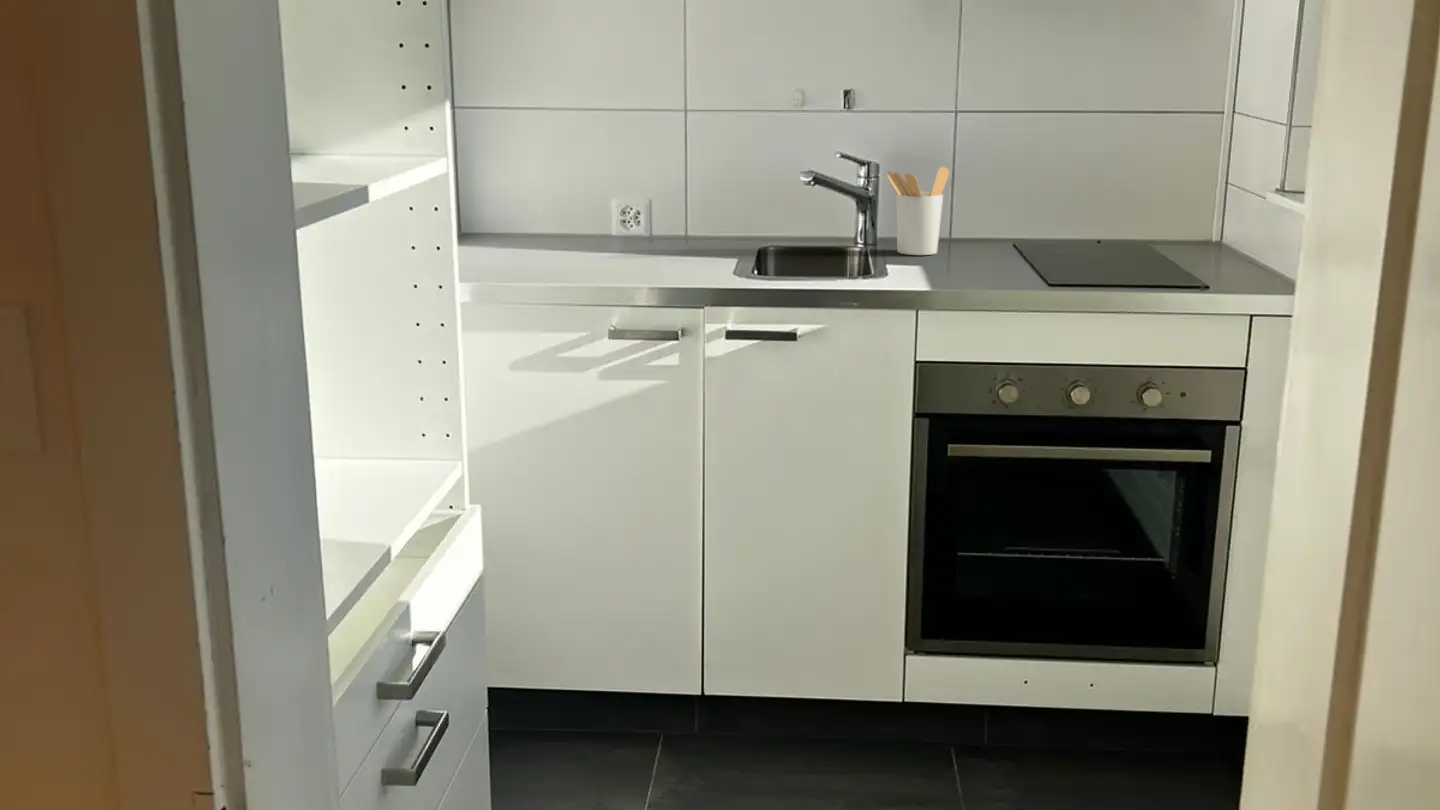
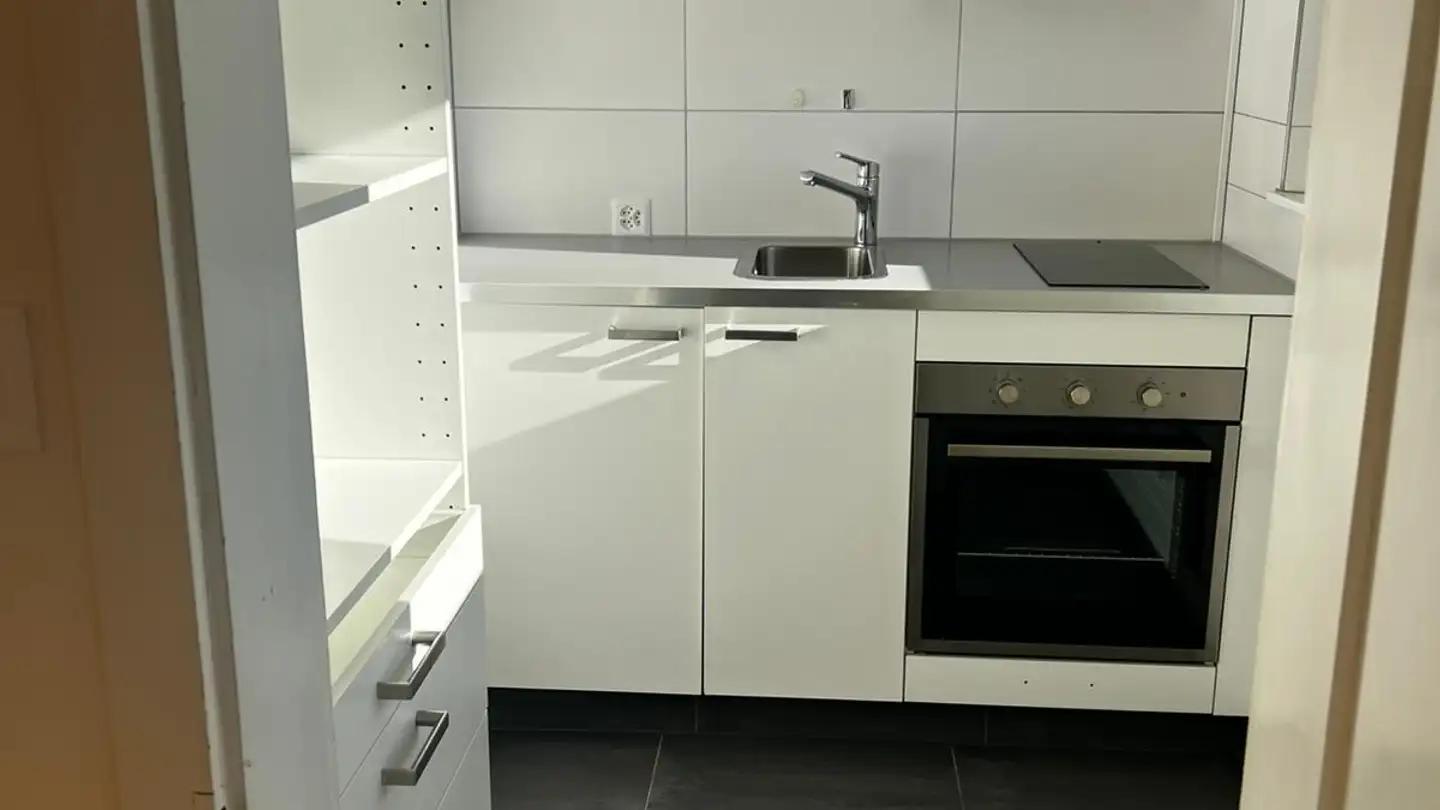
- utensil holder [886,166,951,256]
